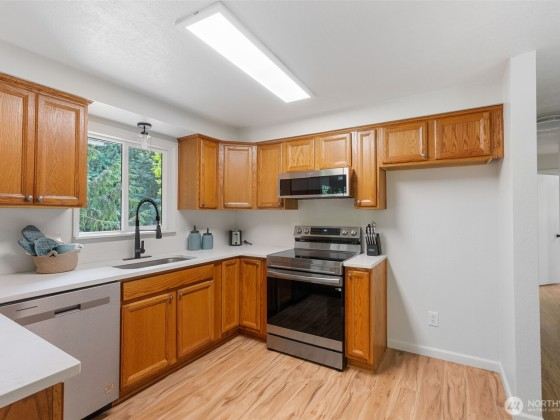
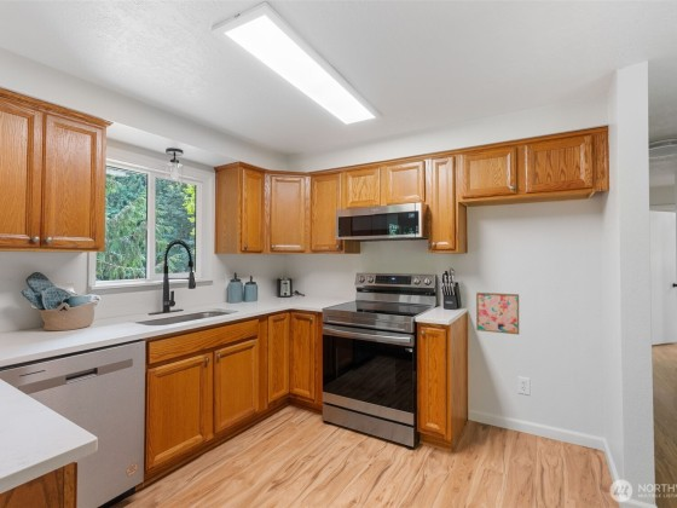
+ wall art [475,291,520,335]
